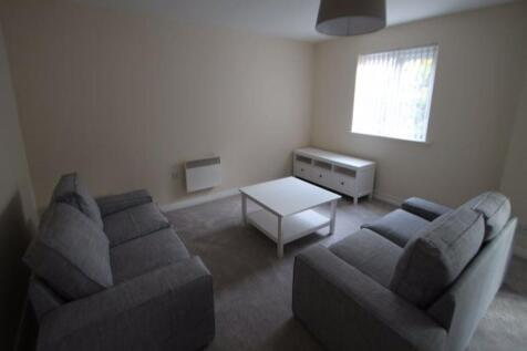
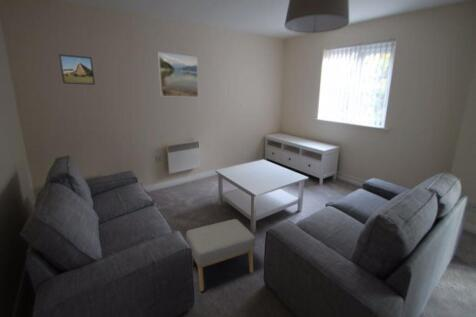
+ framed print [157,51,199,98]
+ footstool [185,218,256,292]
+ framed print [58,53,96,86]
